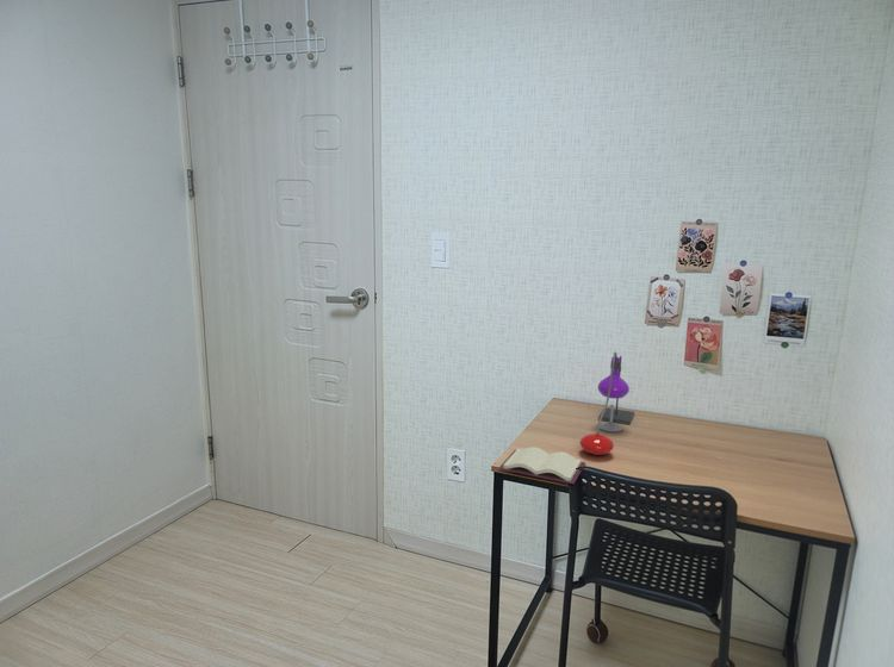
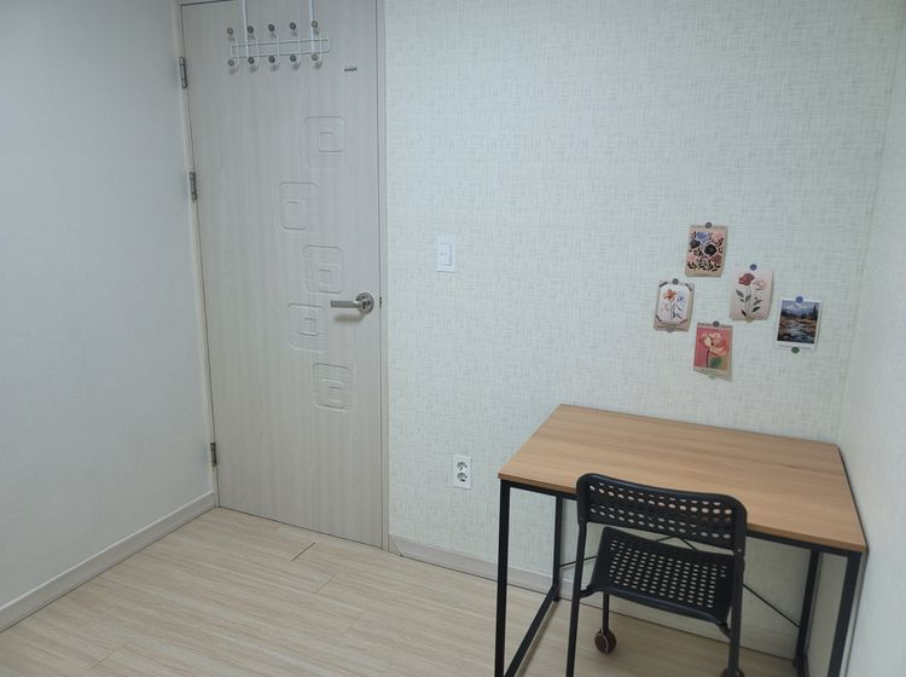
- desk lamp [497,351,635,485]
